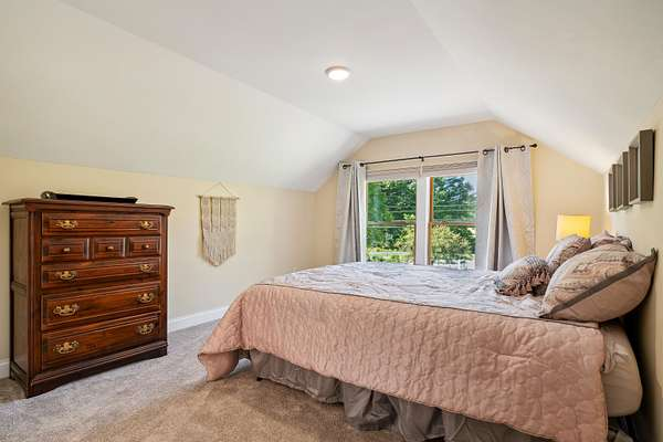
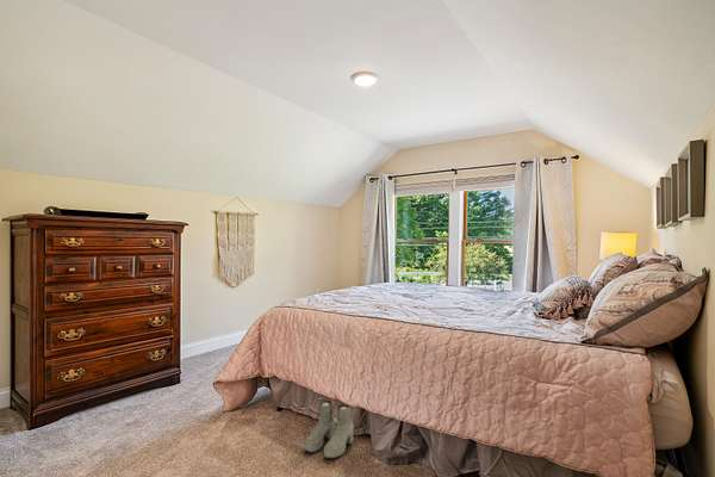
+ boots [304,399,355,459]
